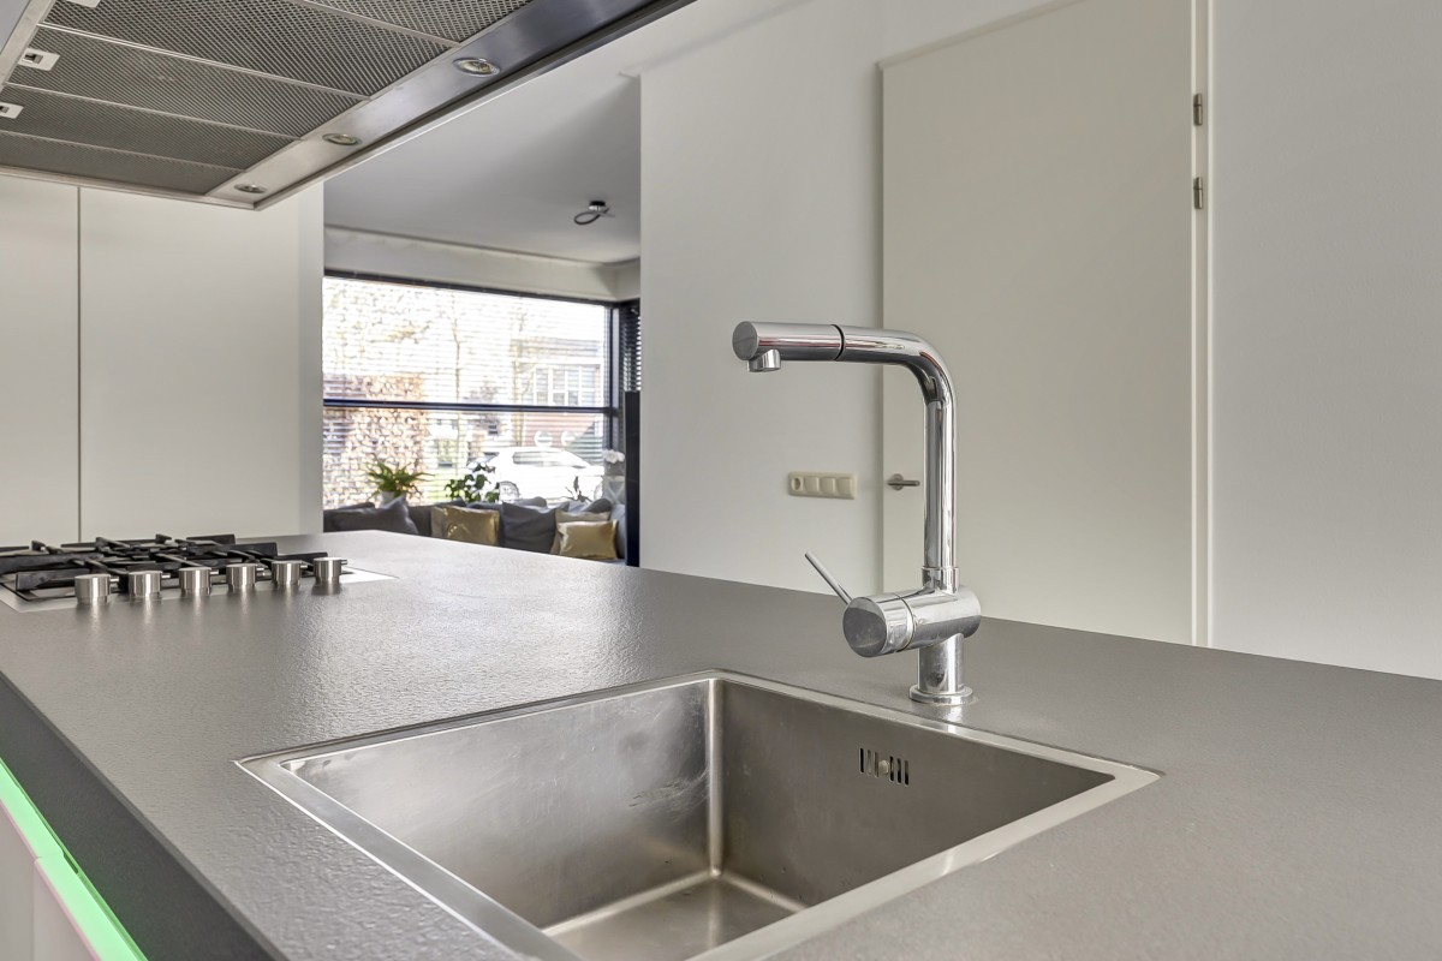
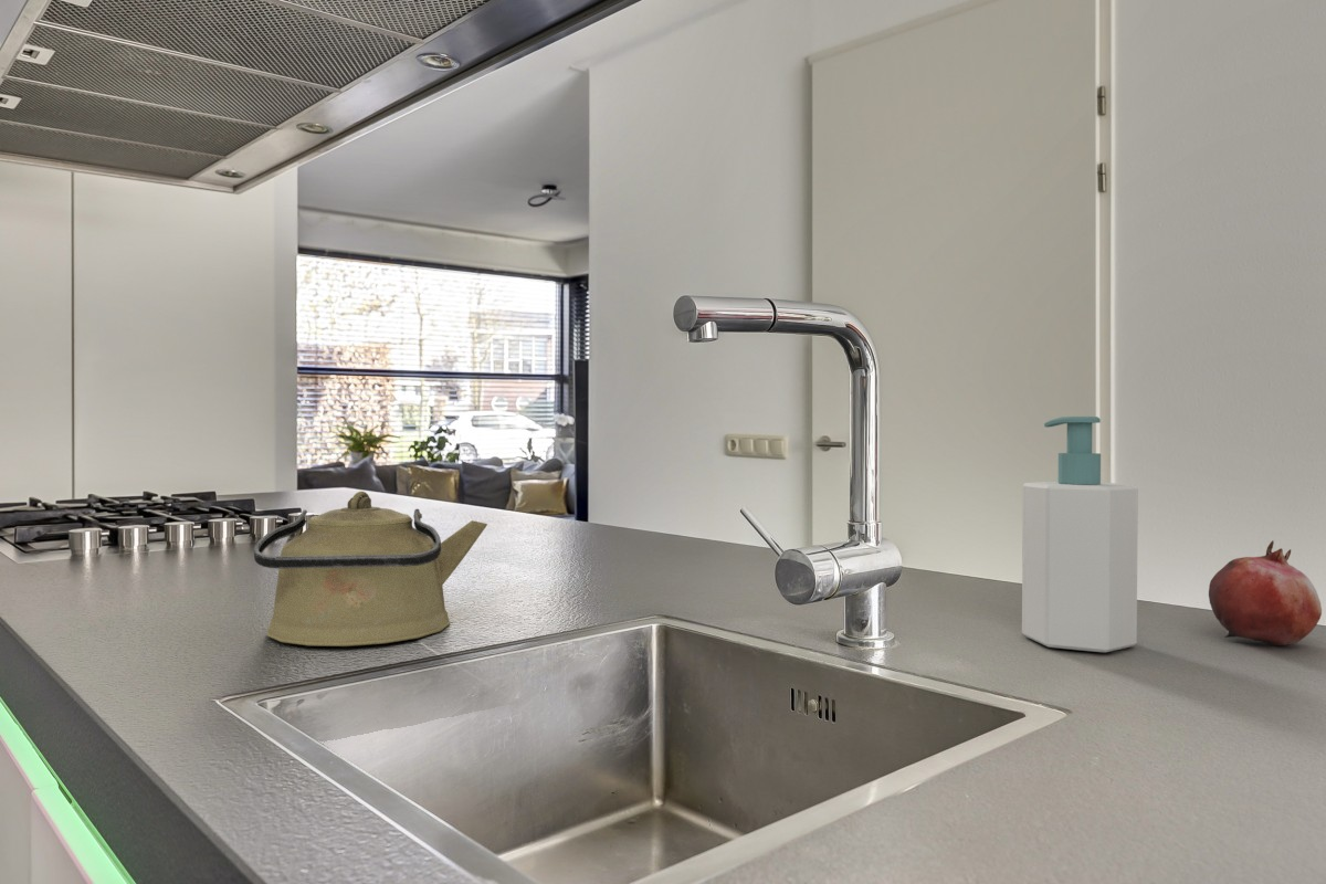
+ kettle [253,491,488,648]
+ fruit [1208,539,1323,646]
+ soap bottle [1021,415,1139,653]
